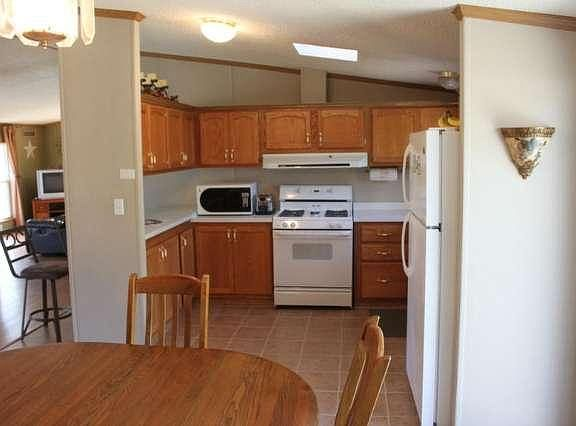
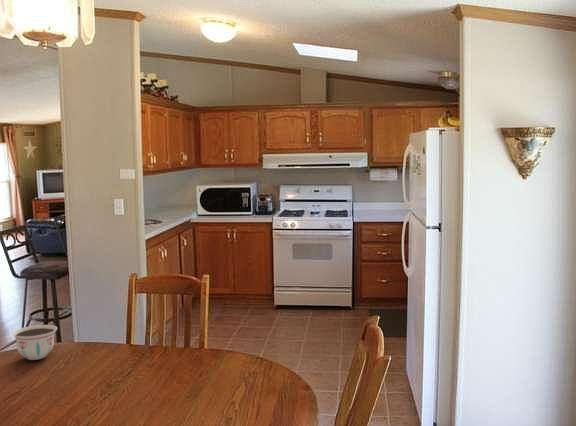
+ bowl [11,324,58,361]
